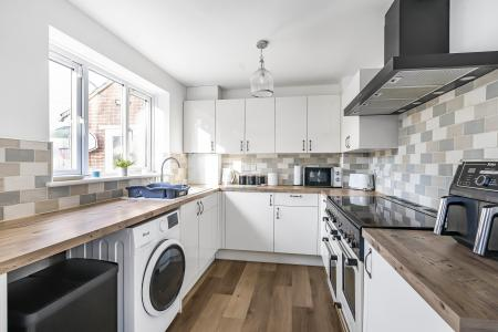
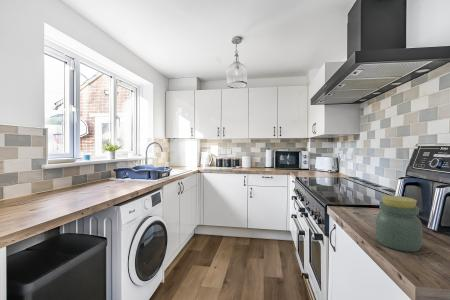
+ jar [374,194,423,253]
